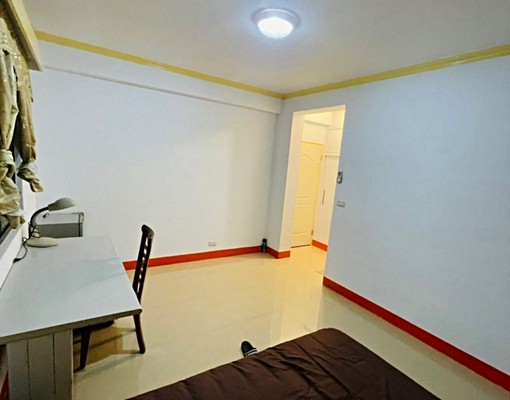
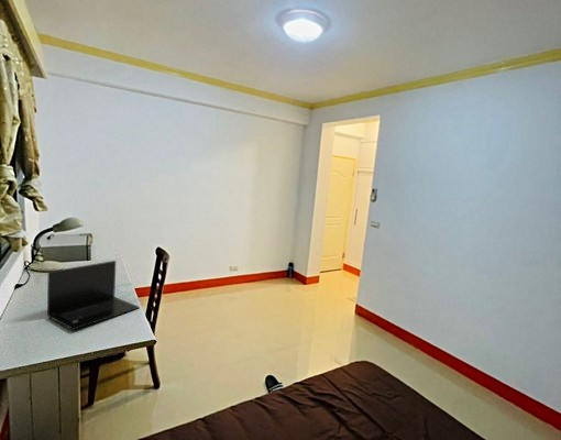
+ laptop [46,260,141,331]
